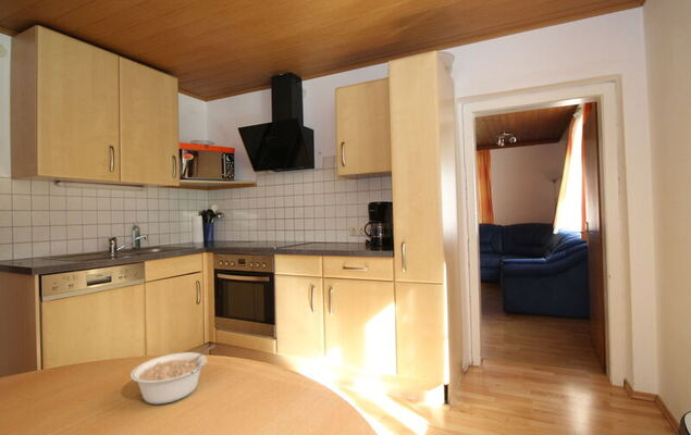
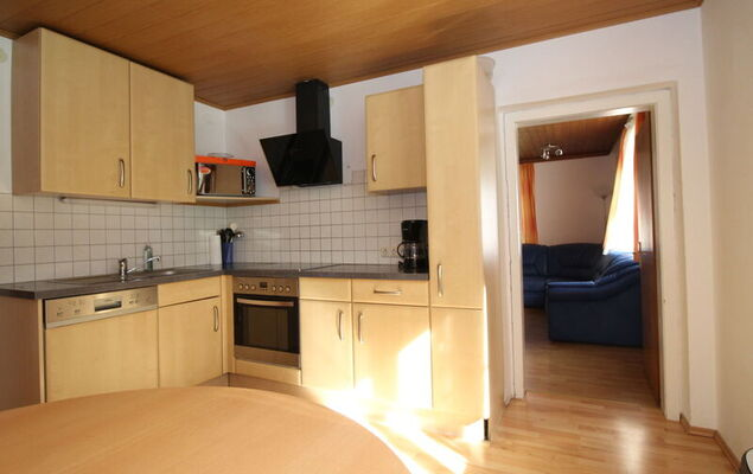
- legume [129,344,217,406]
